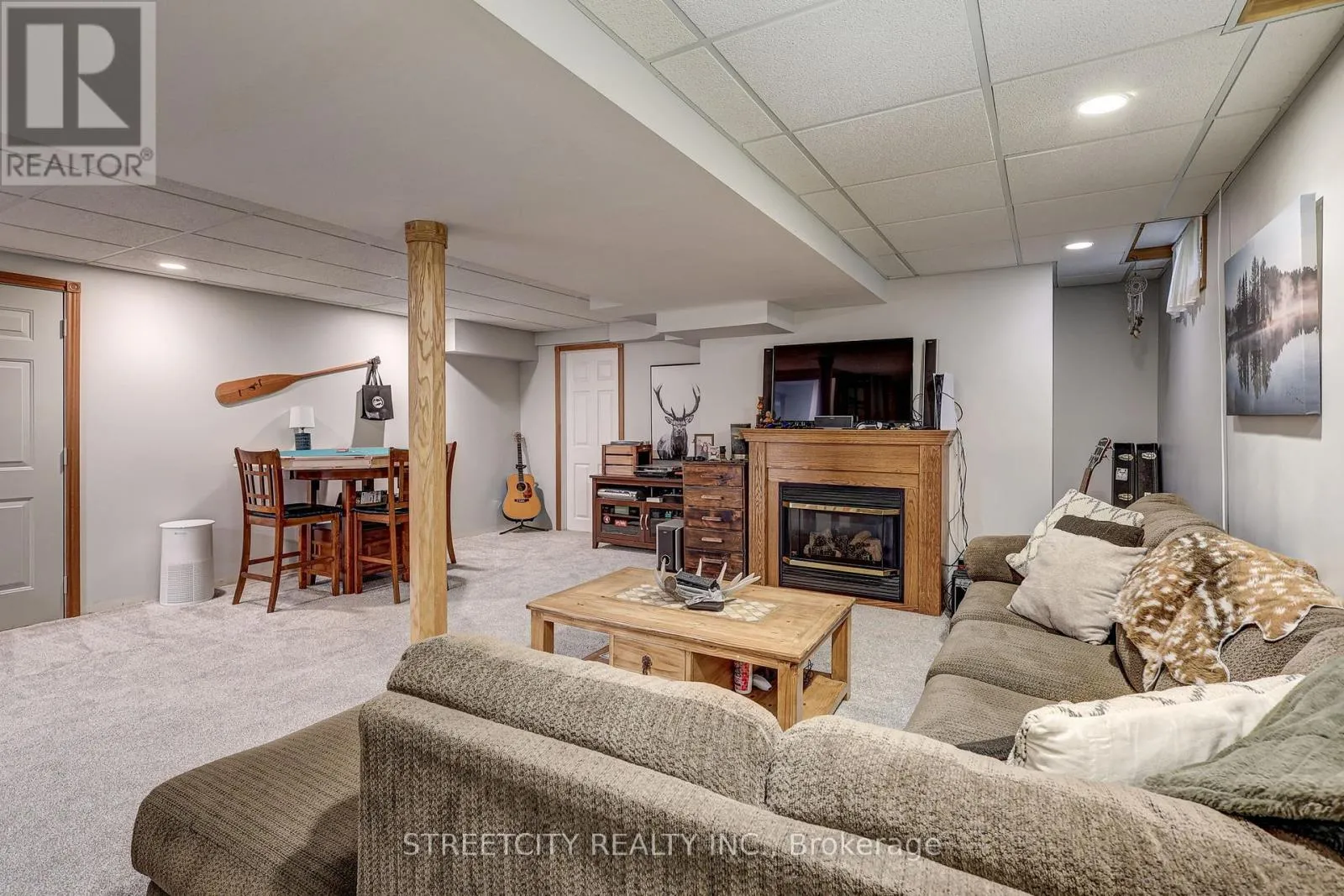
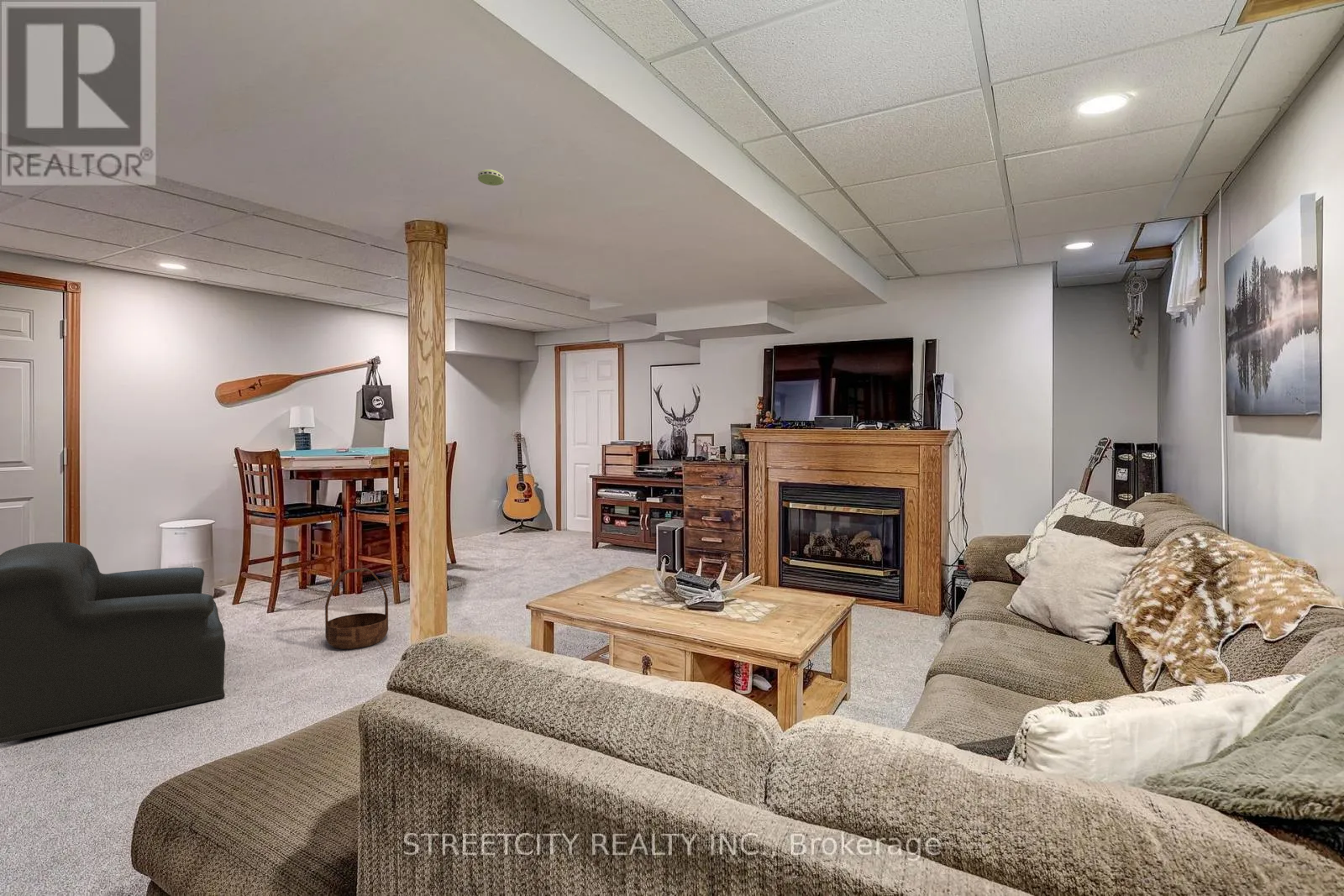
+ smoke detector [477,169,505,186]
+ basket [324,567,389,650]
+ armchair [0,542,226,744]
